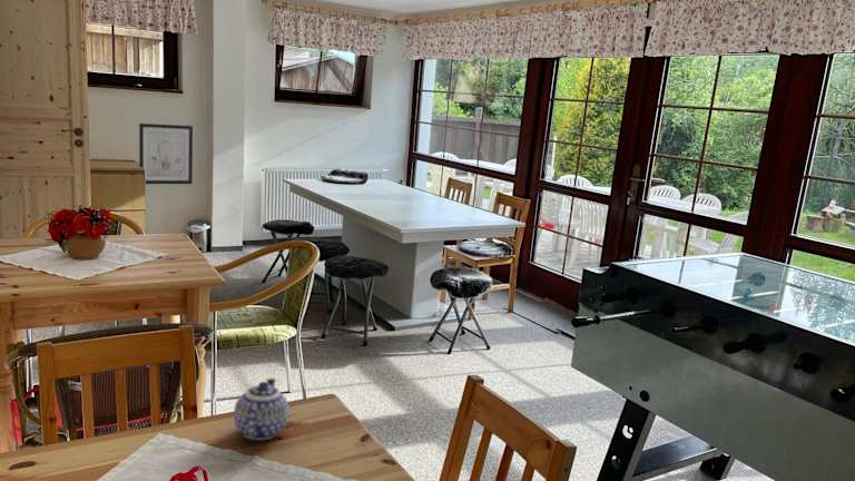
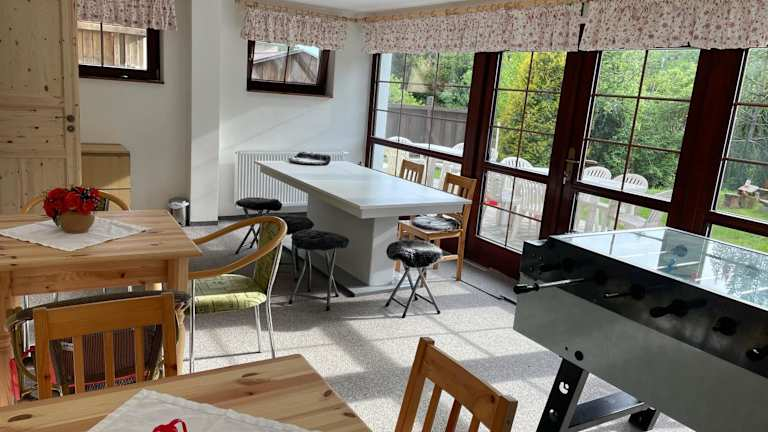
- teapot [233,376,291,441]
- wall art [138,122,194,185]
